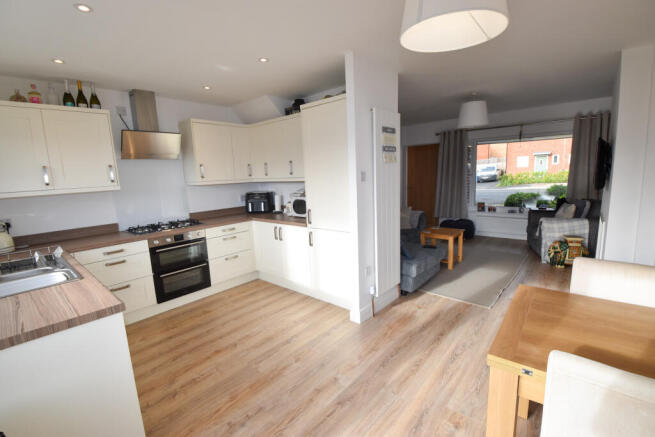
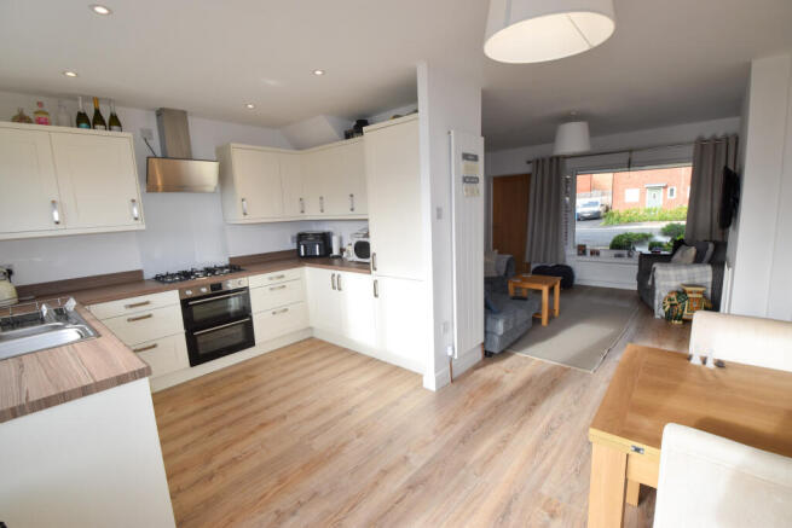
+ salt and pepper shaker set [686,342,727,370]
